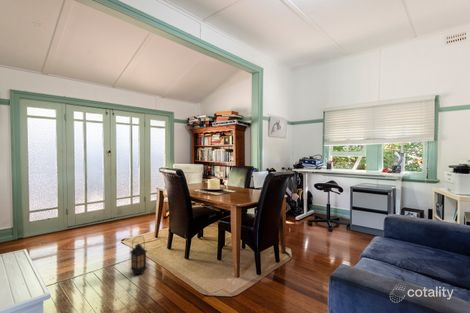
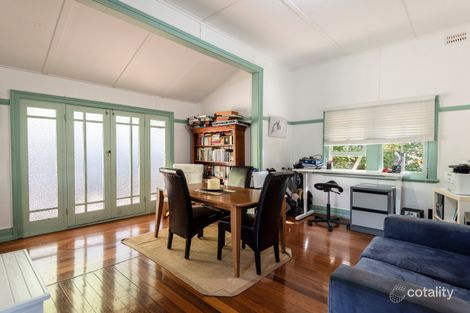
- lantern [129,235,148,276]
